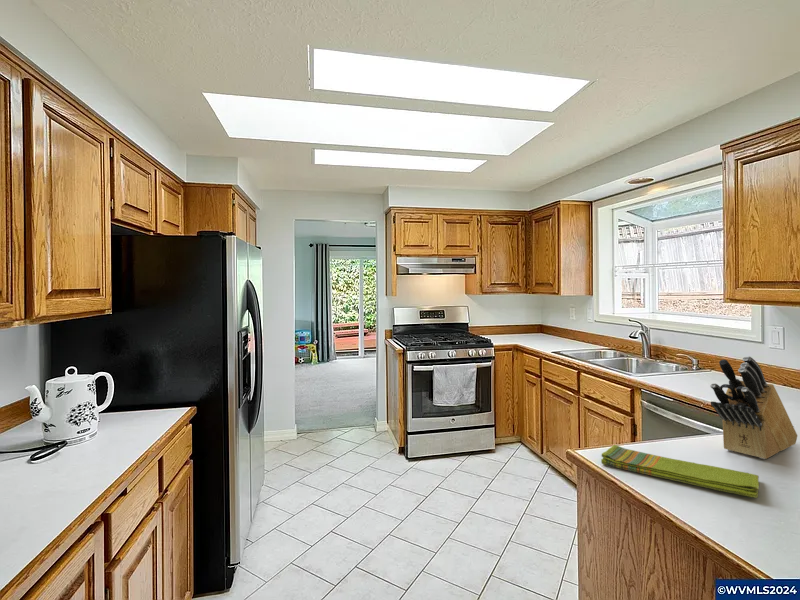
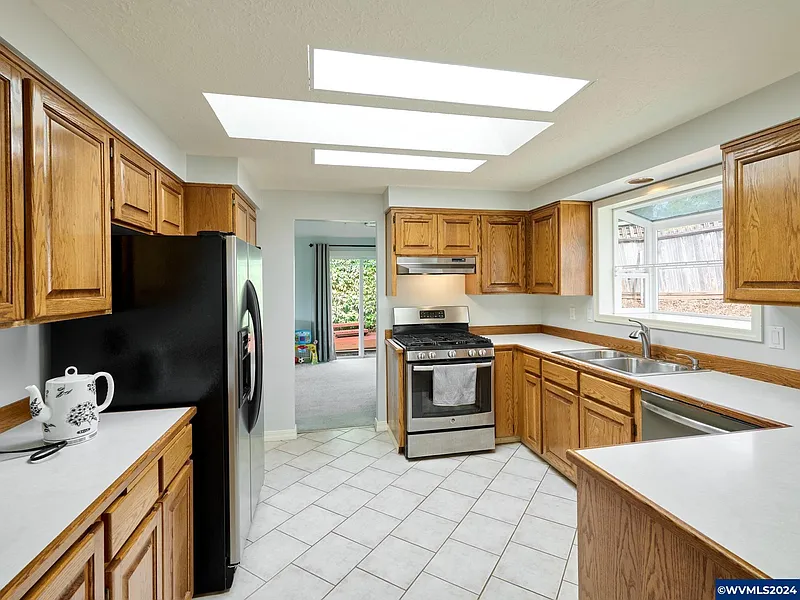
- knife block [709,355,798,460]
- dish towel [600,444,760,499]
